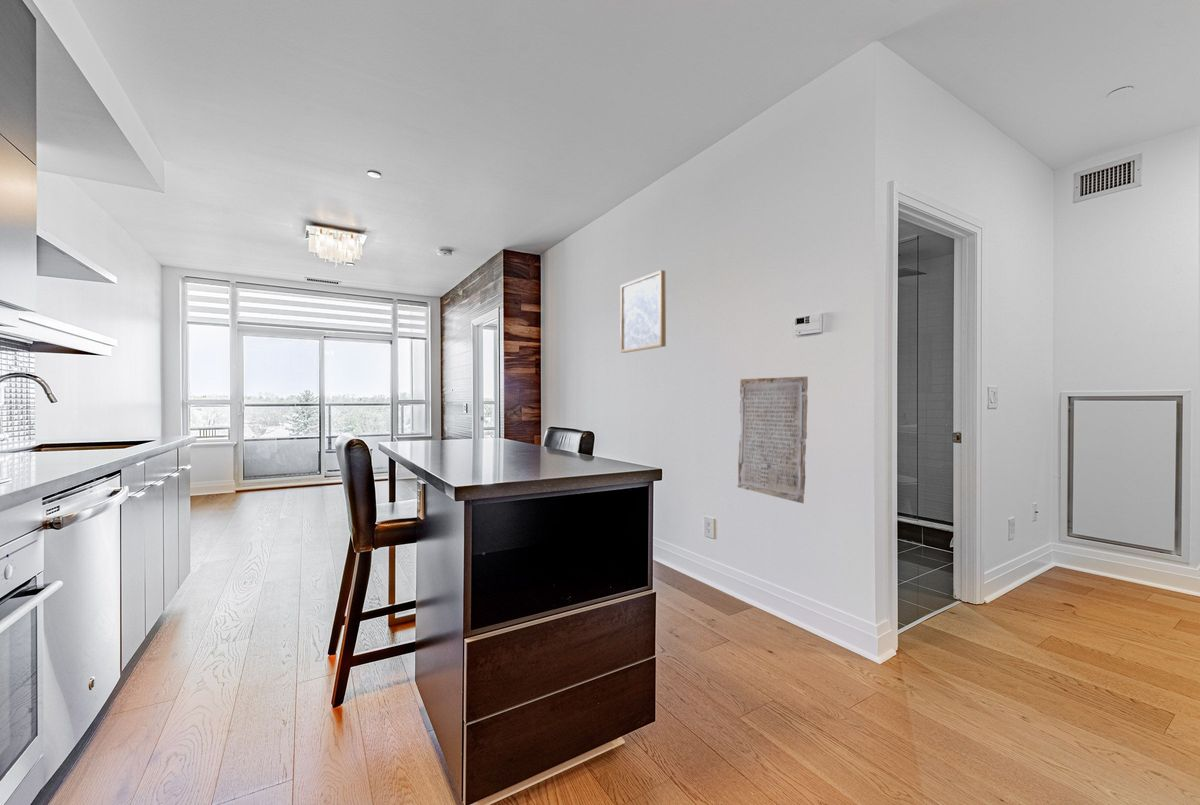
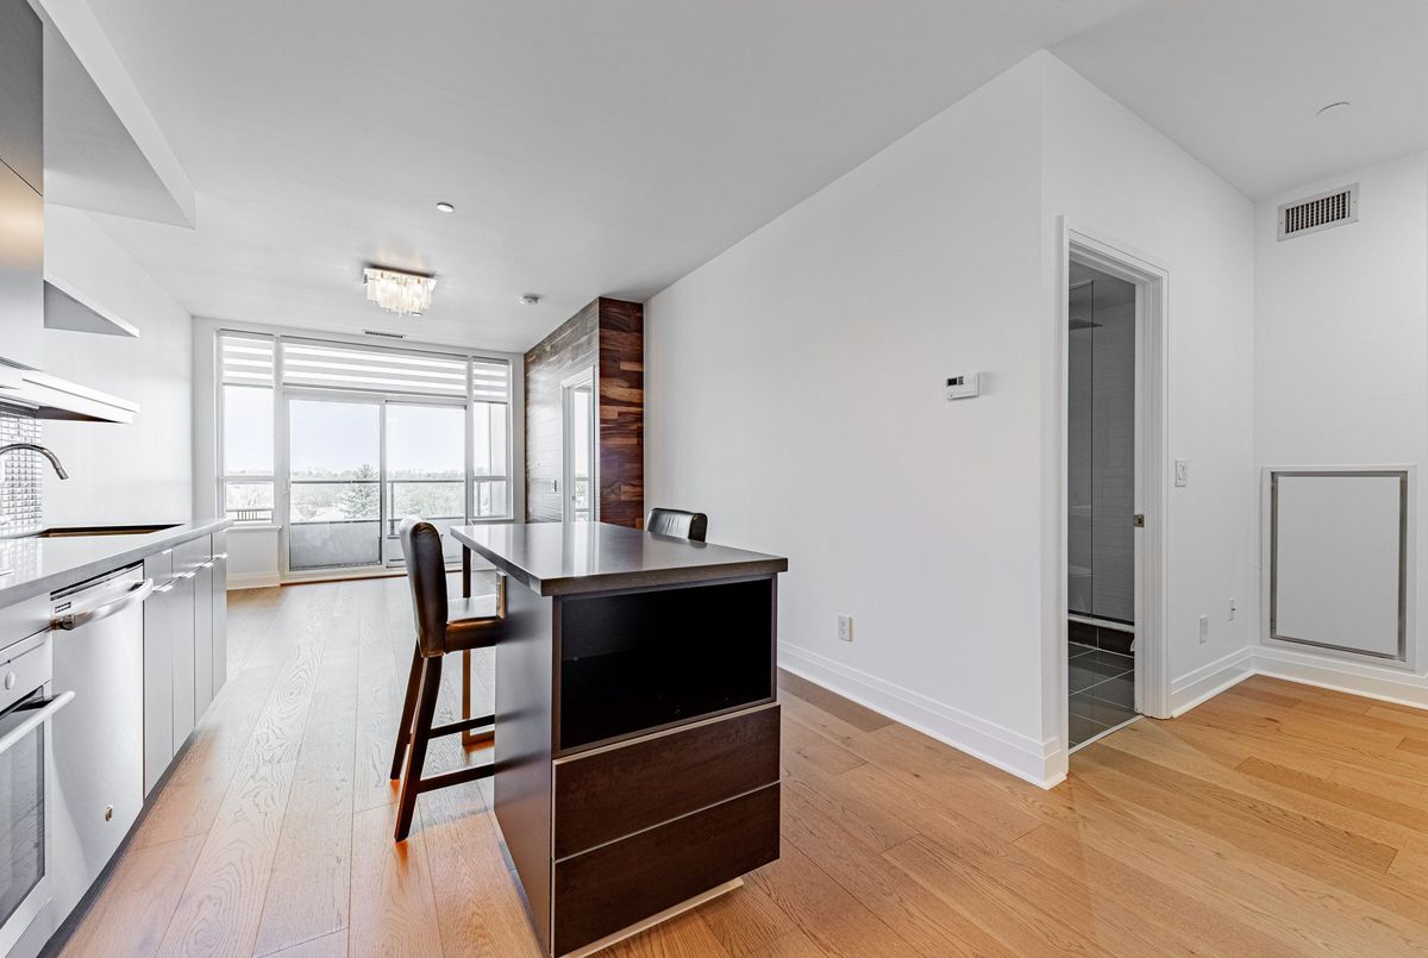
- wall art [619,269,667,354]
- stone plaque [736,375,809,505]
